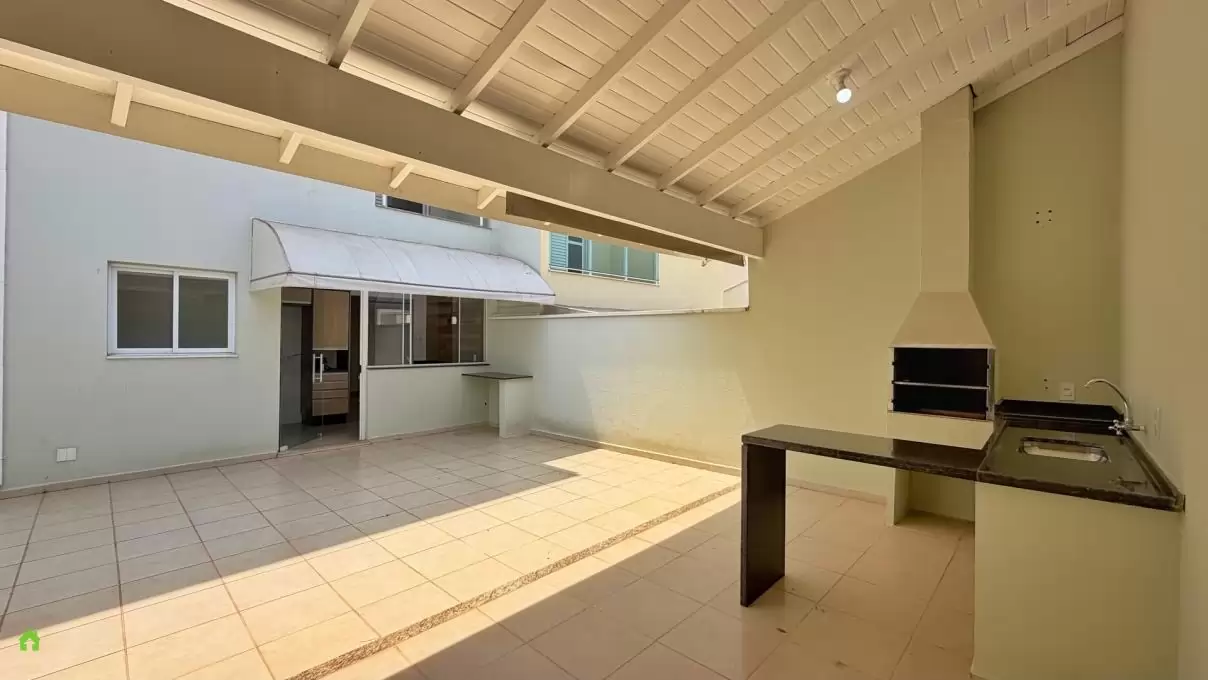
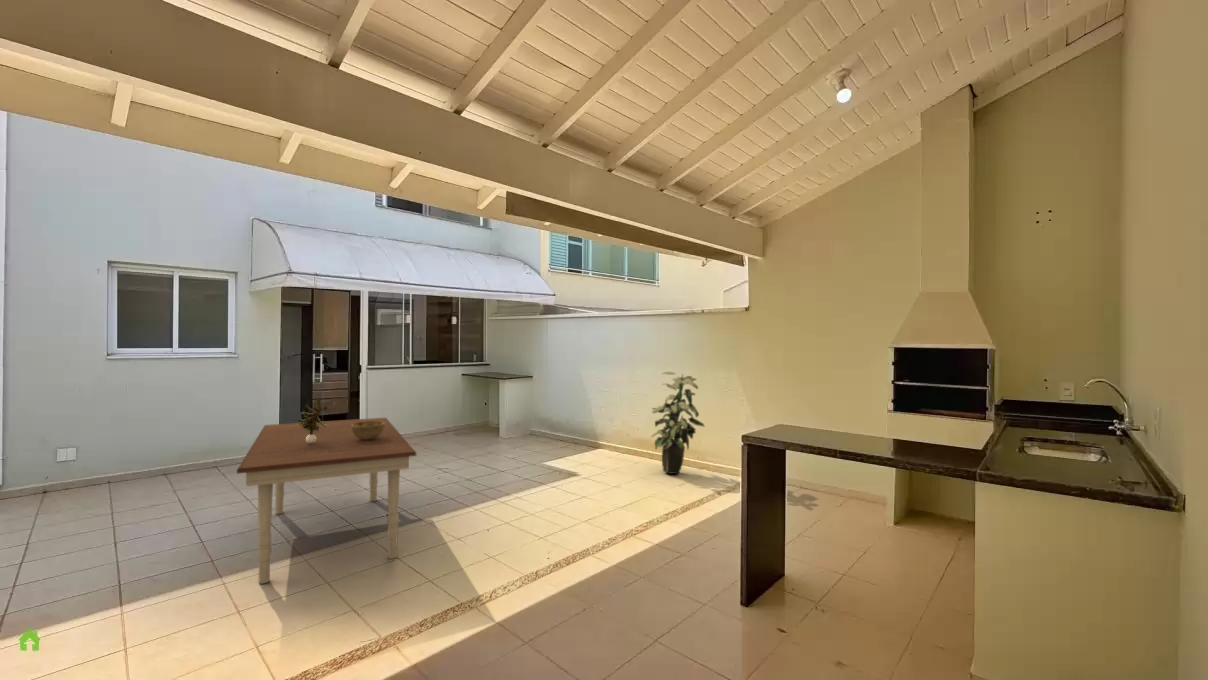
+ decorative bowl [351,421,385,440]
+ dining table [236,417,417,585]
+ indoor plant [650,371,706,475]
+ potted plant [298,397,336,444]
